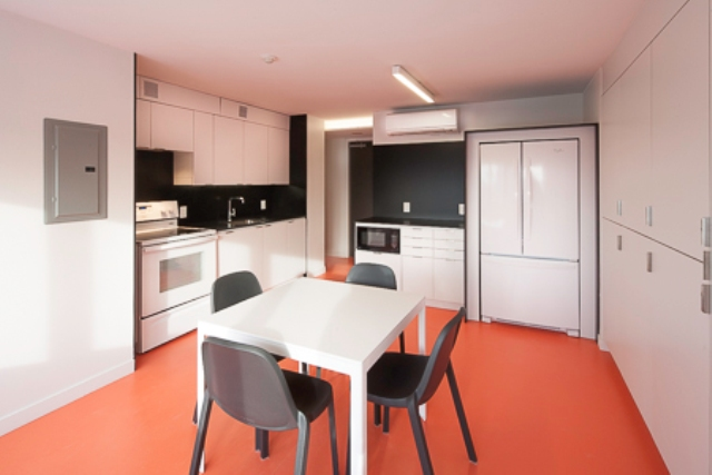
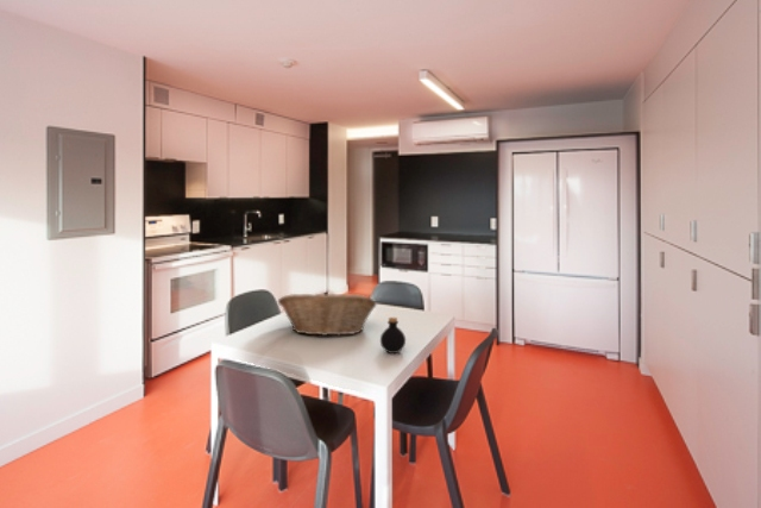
+ bottle [379,316,407,355]
+ fruit basket [277,293,378,337]
